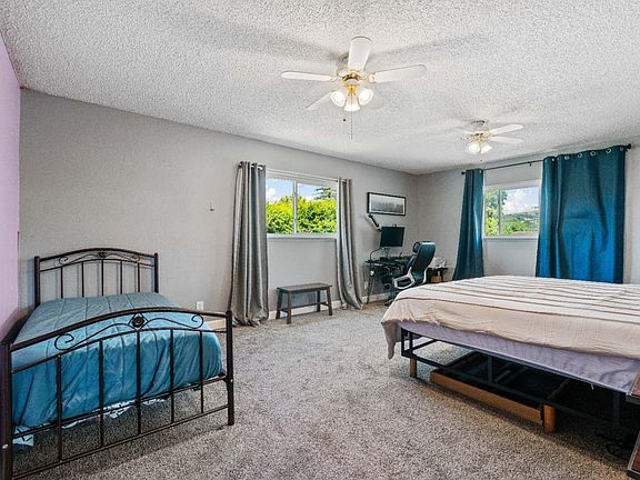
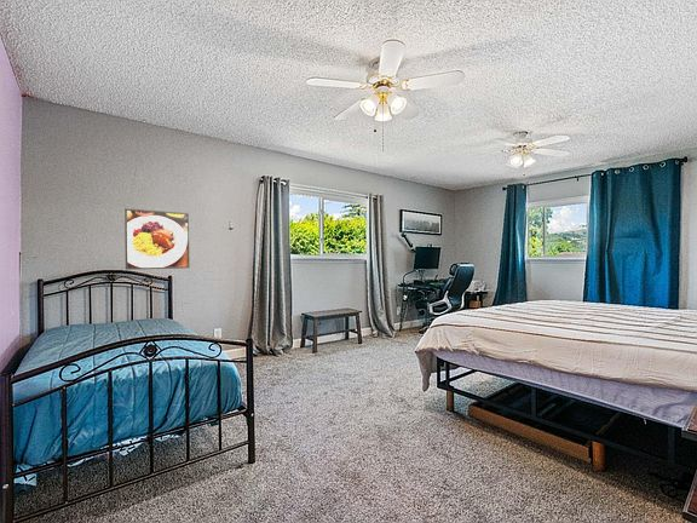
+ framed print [123,207,191,271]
